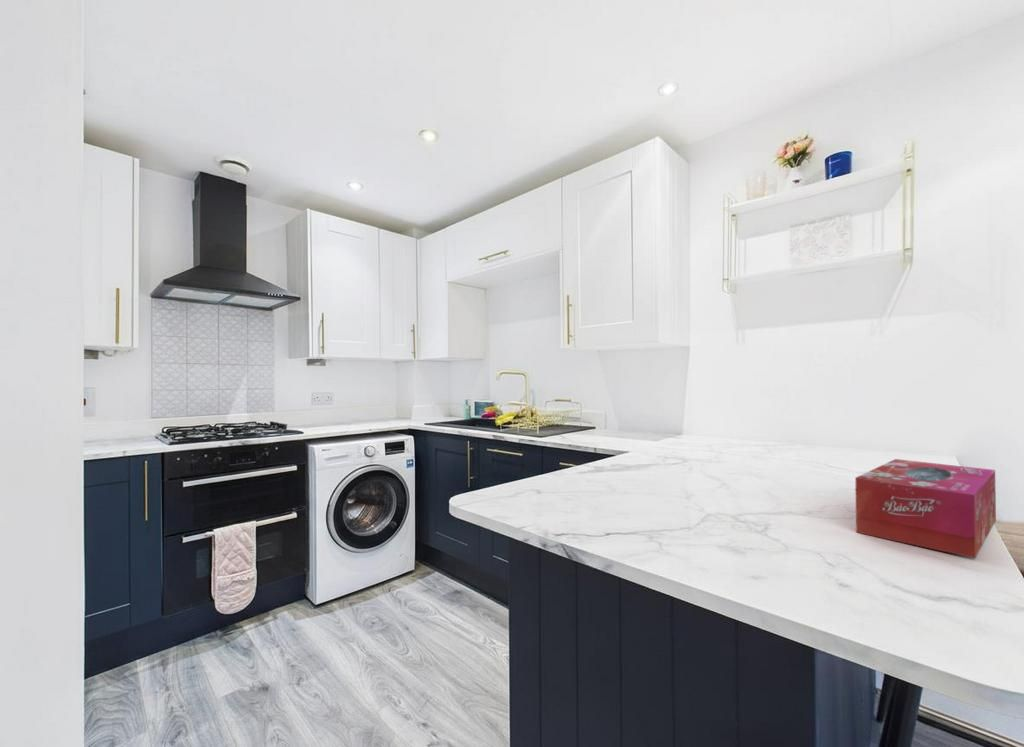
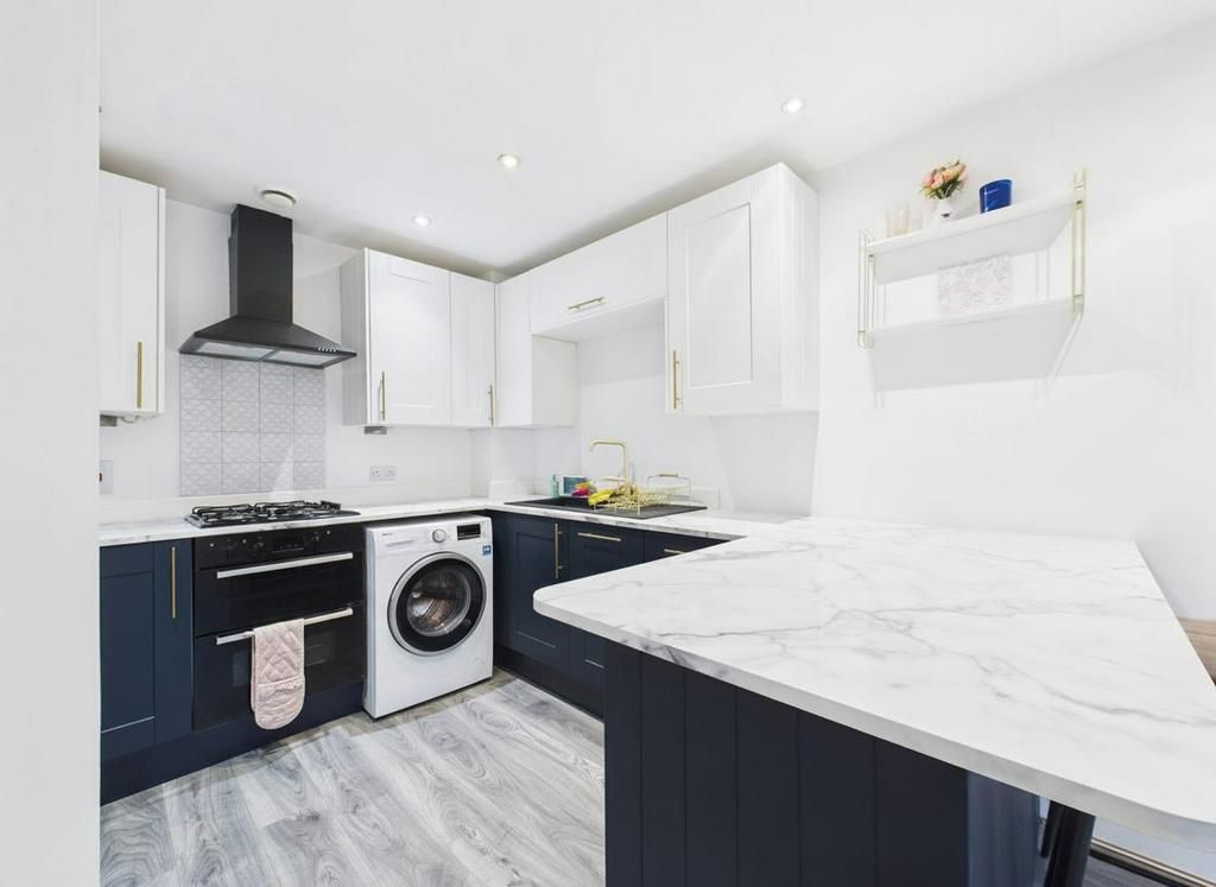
- tissue box [854,458,997,559]
